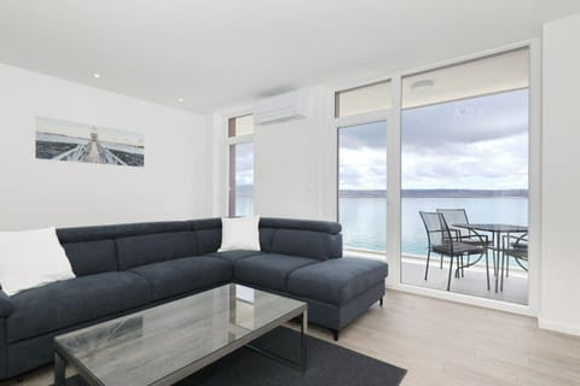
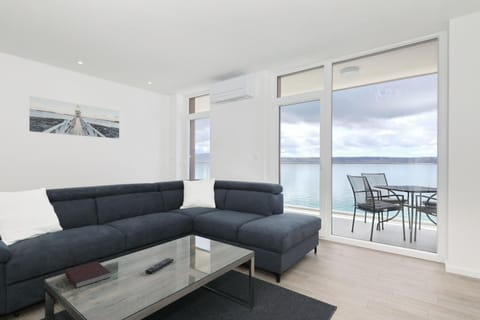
+ remote control [145,257,175,275]
+ notebook [64,260,111,289]
